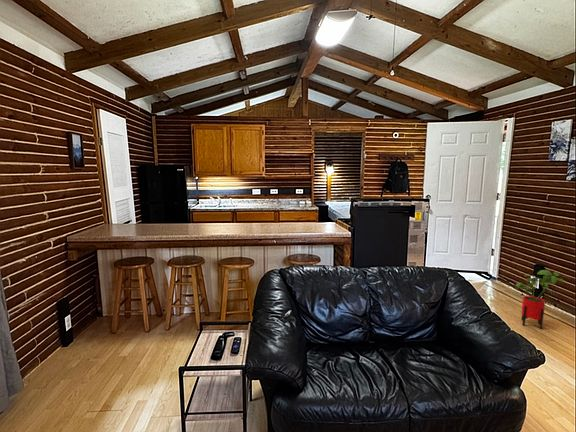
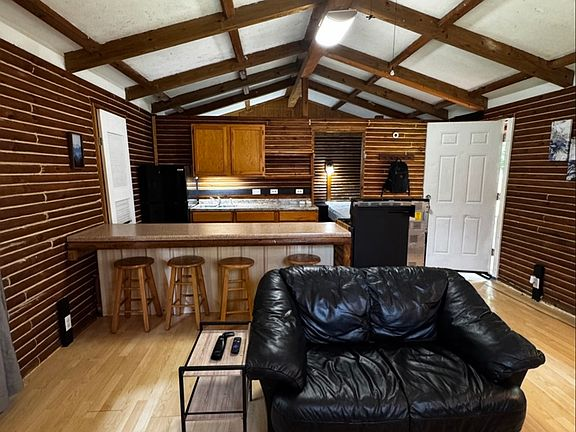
- house plant [514,269,567,330]
